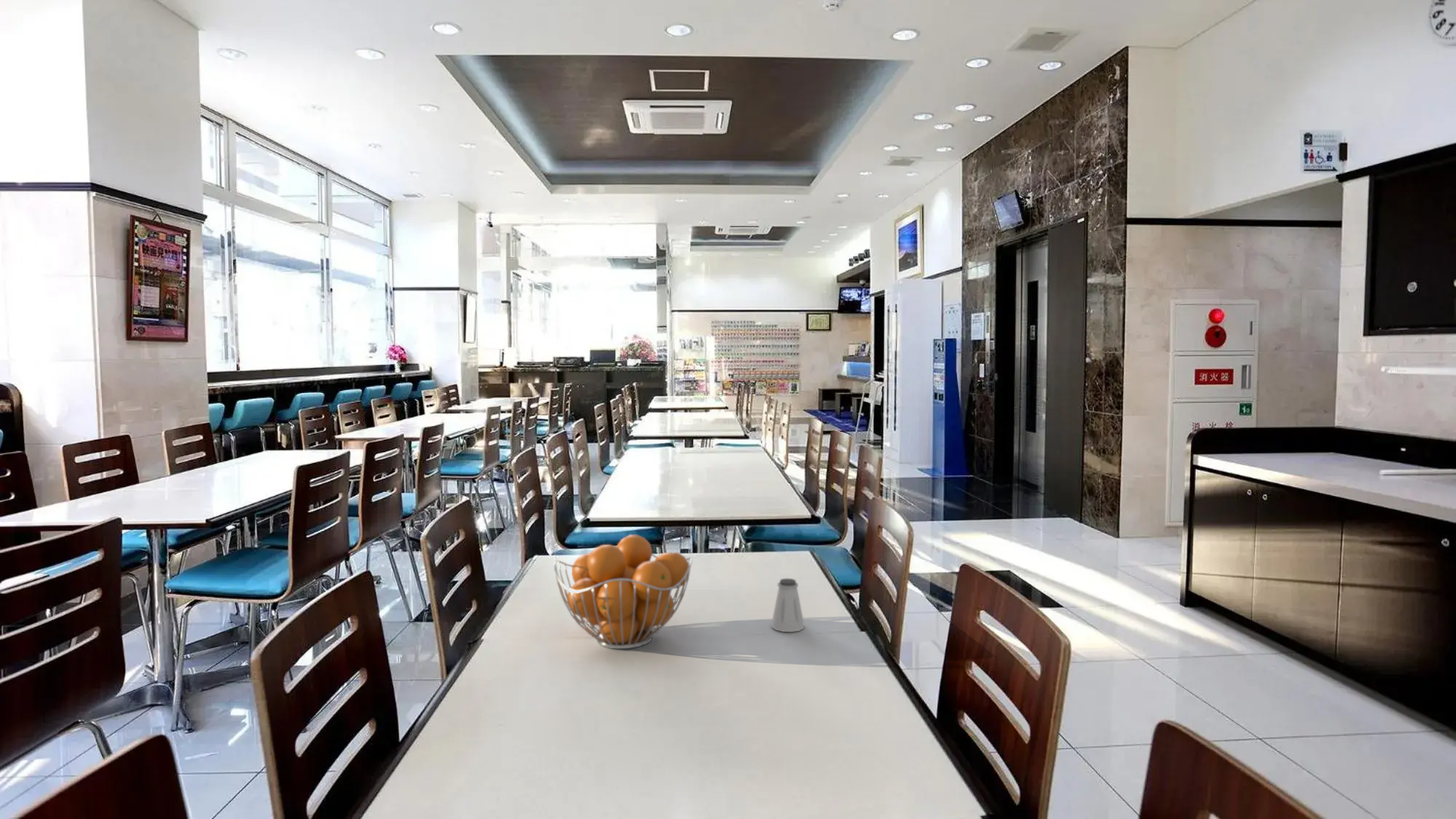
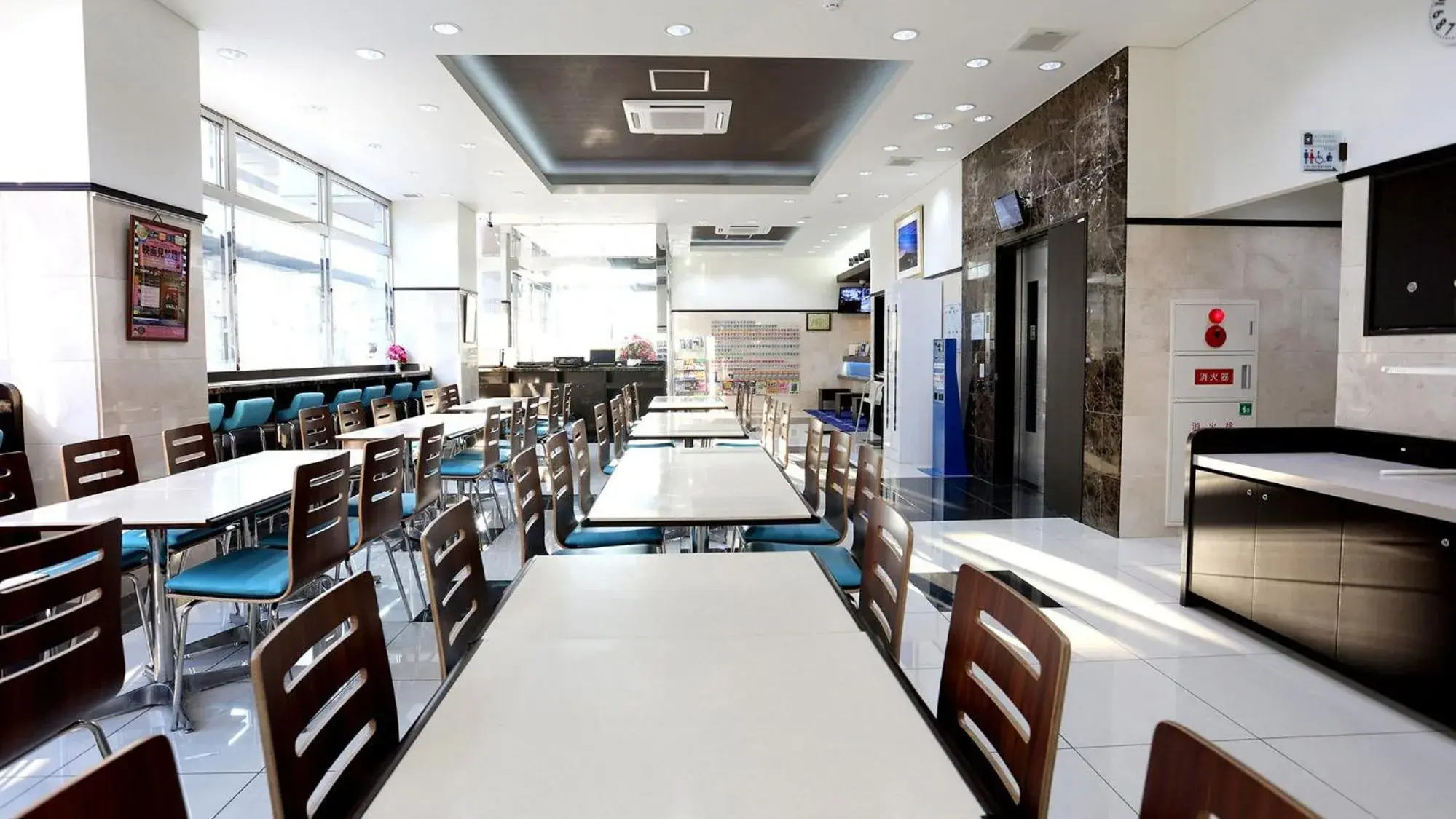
- fruit basket [553,534,693,649]
- saltshaker [771,577,805,633]
